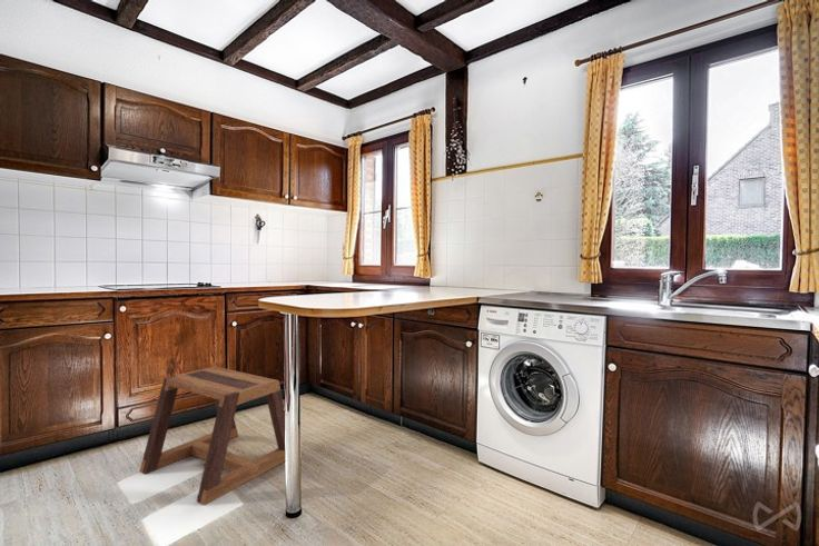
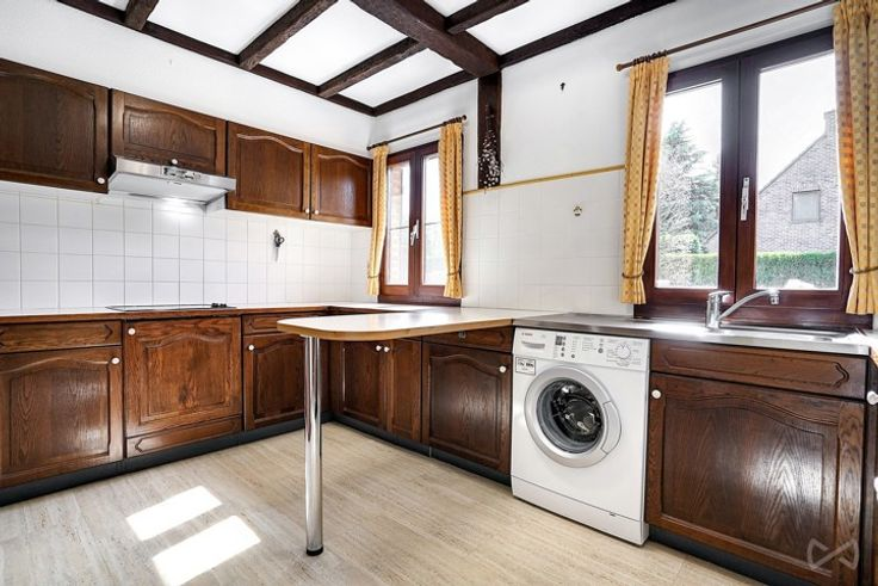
- stool [139,366,286,506]
